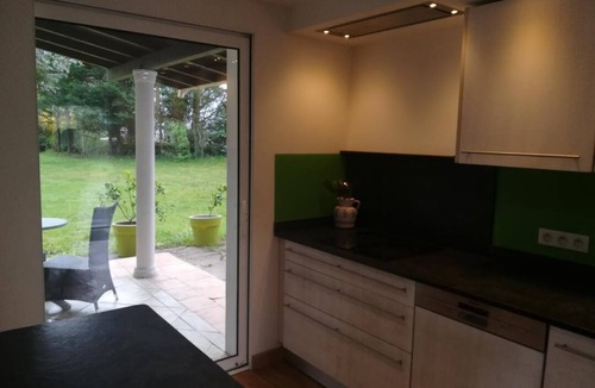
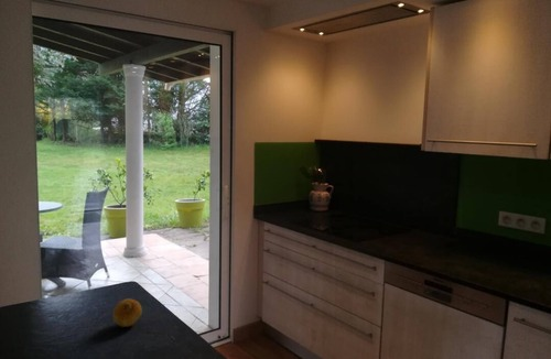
+ fruit [111,297,143,328]
